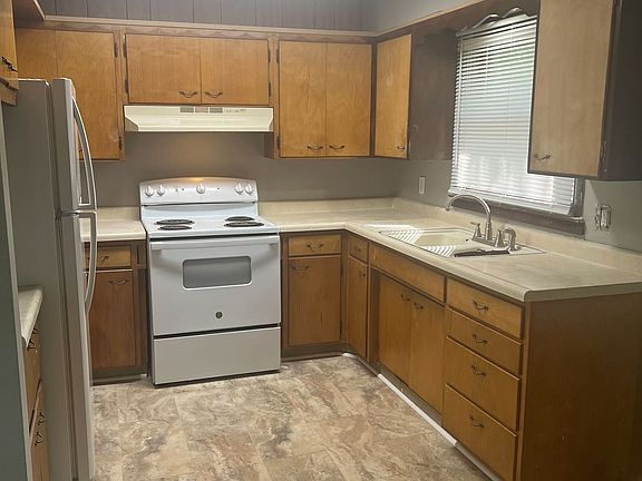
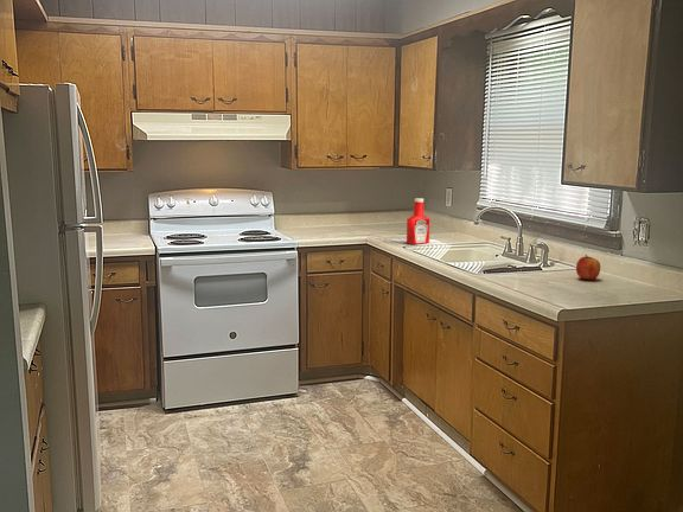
+ apple [575,254,601,281]
+ soap bottle [406,197,432,245]
